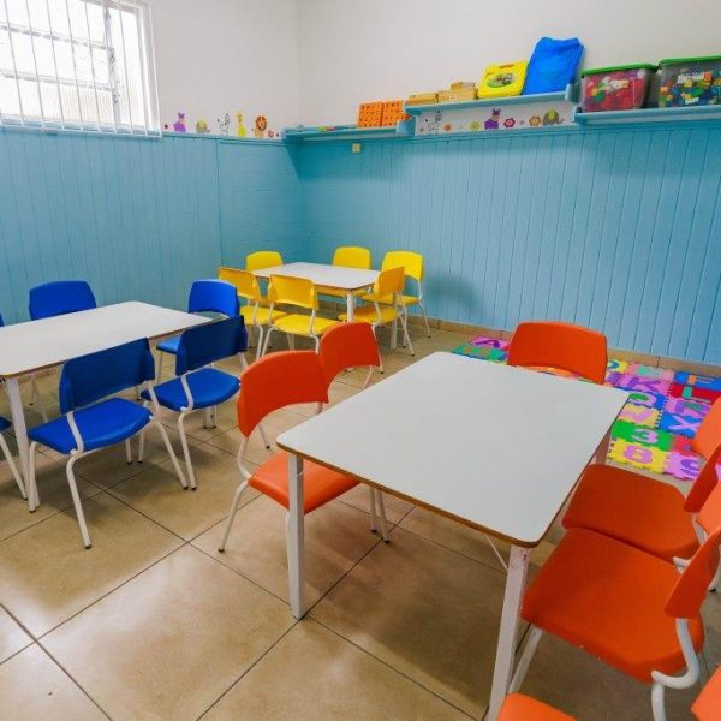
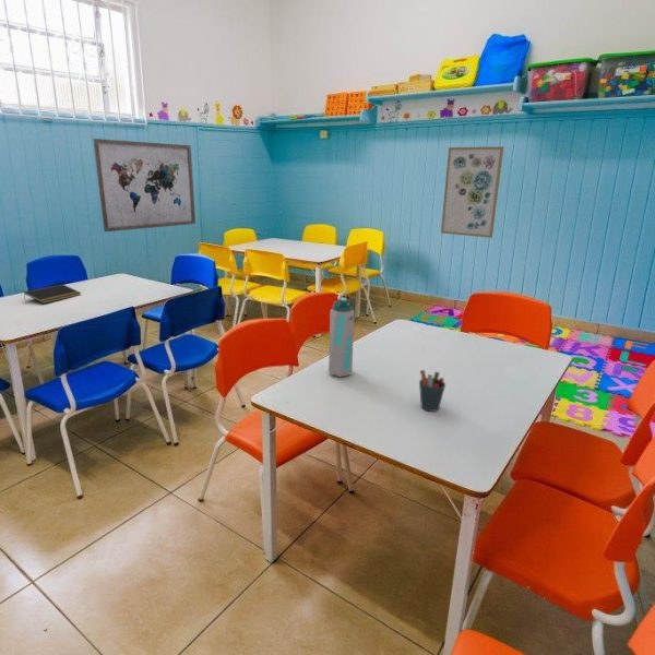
+ pen holder [418,369,446,413]
+ wall art [92,138,196,233]
+ wall art [440,145,504,239]
+ notepad [23,283,82,305]
+ water bottle [327,296,355,378]
